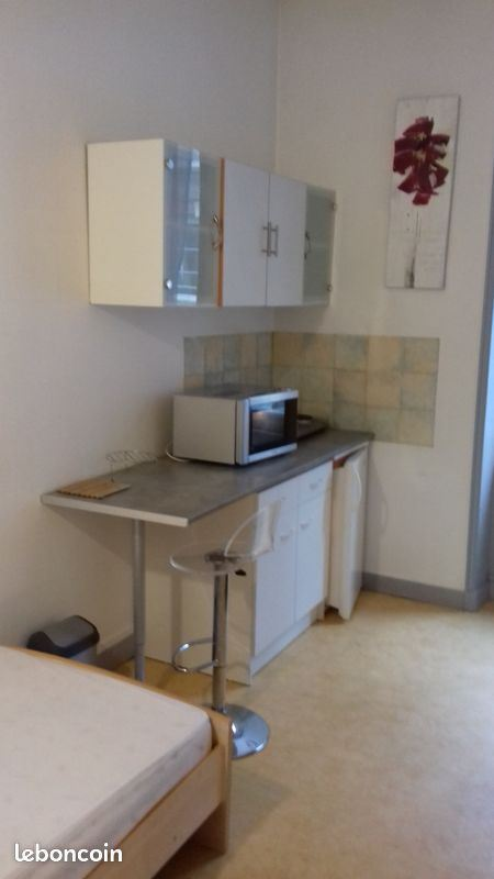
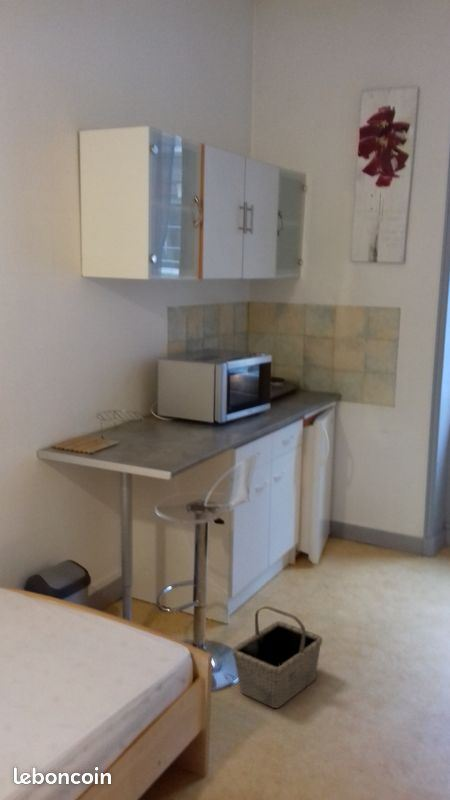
+ basket [231,605,323,709]
